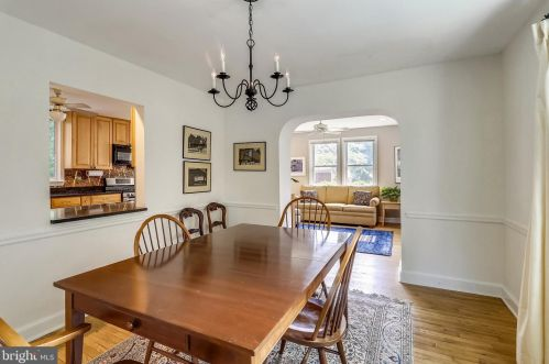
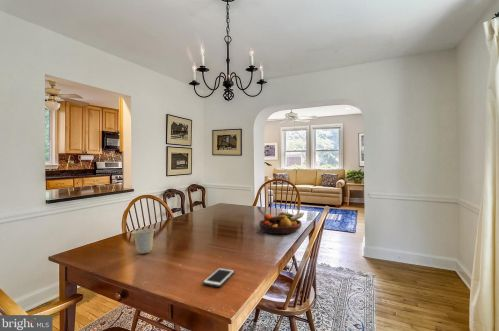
+ cup [130,228,156,255]
+ cell phone [202,267,235,288]
+ fruit bowl [258,211,305,235]
